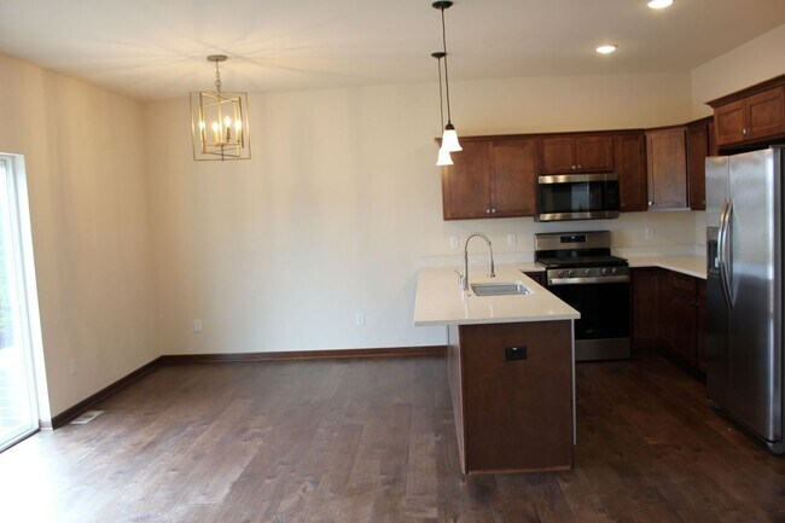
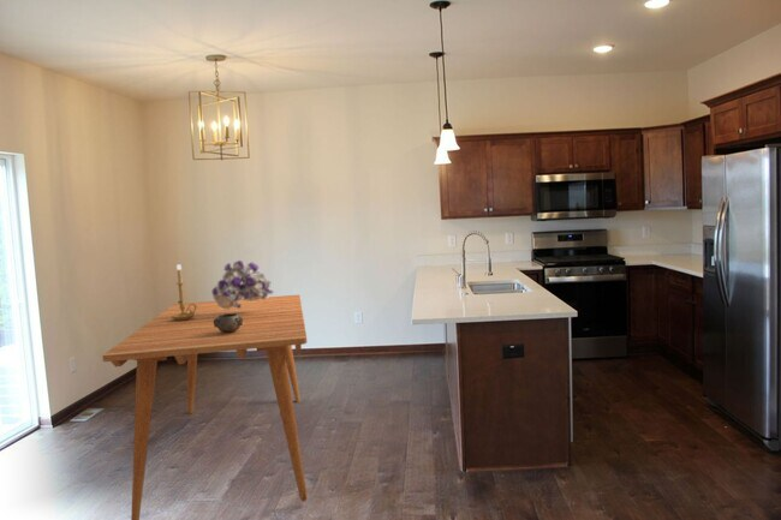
+ bouquet [210,259,275,309]
+ candle holder [171,263,196,321]
+ decorative bowl [214,313,243,333]
+ dining table [101,294,309,520]
